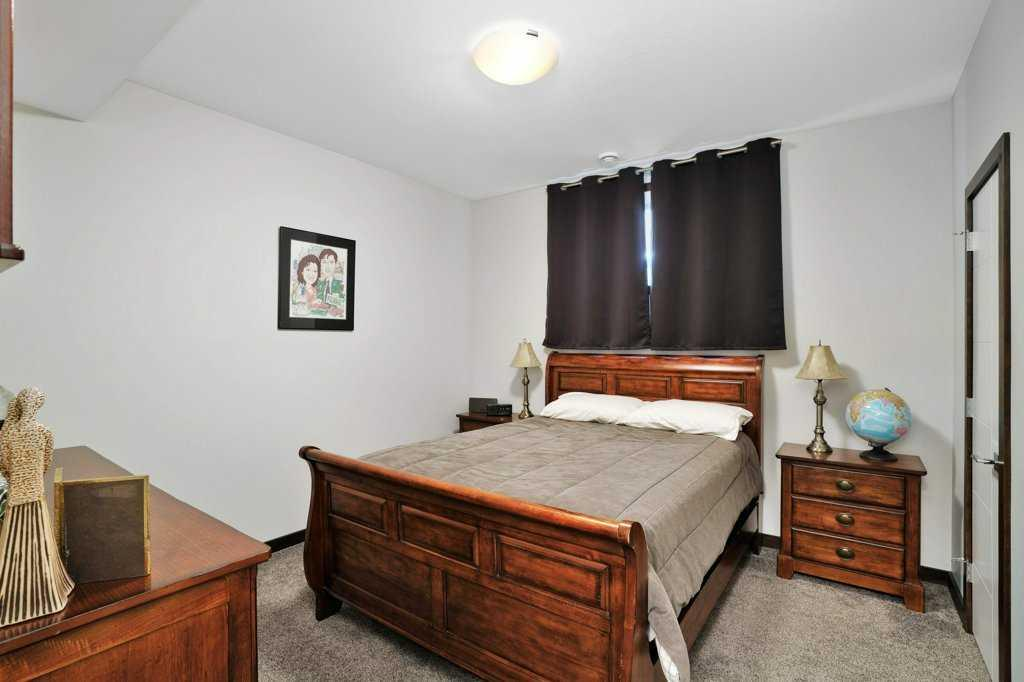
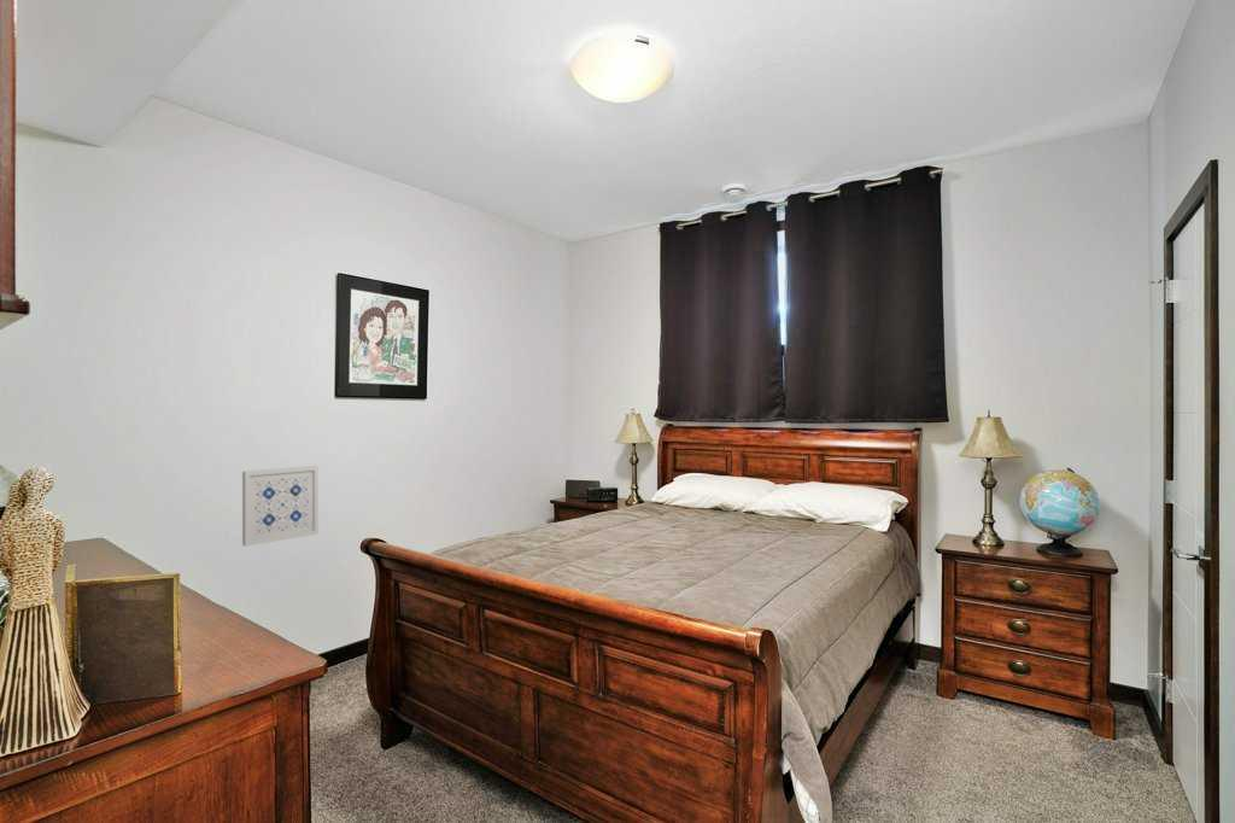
+ wall art [241,465,320,548]
